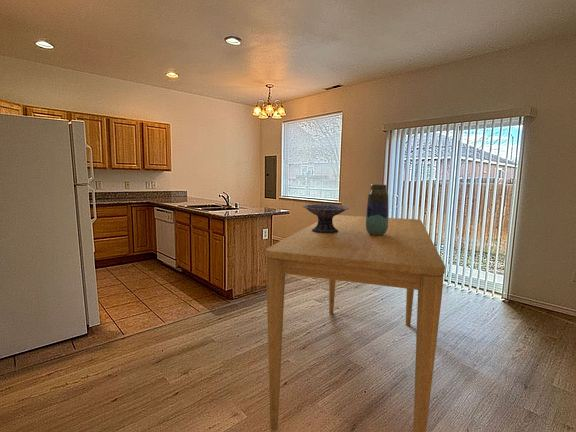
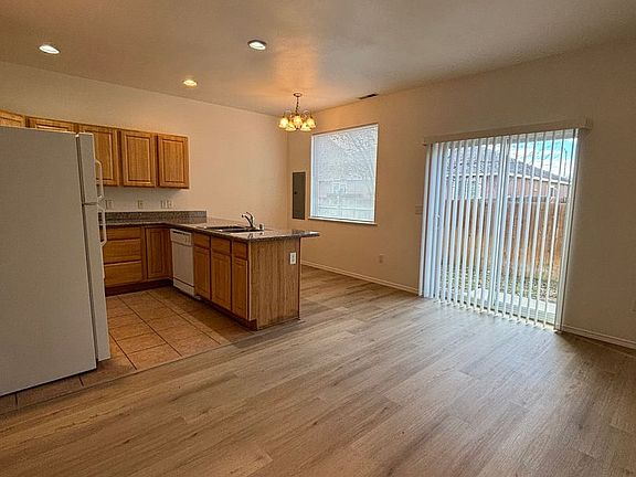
- decorative bowl [302,203,350,233]
- dining table [265,214,446,432]
- vase [365,184,390,236]
